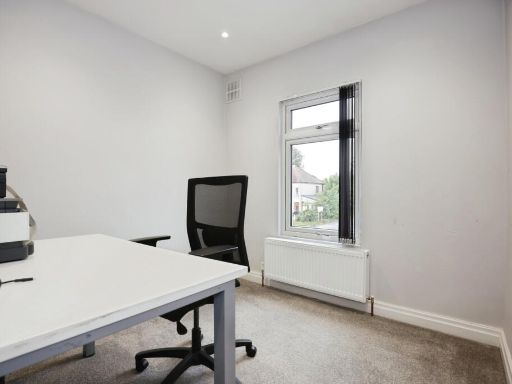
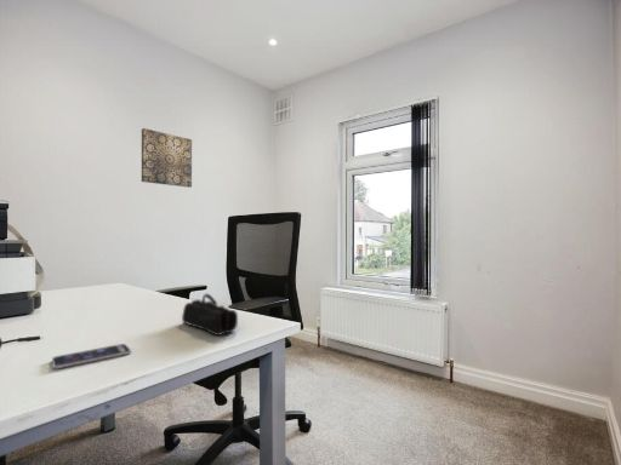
+ wall art [141,127,193,189]
+ smartphone [51,343,132,369]
+ pencil case [181,293,239,337]
